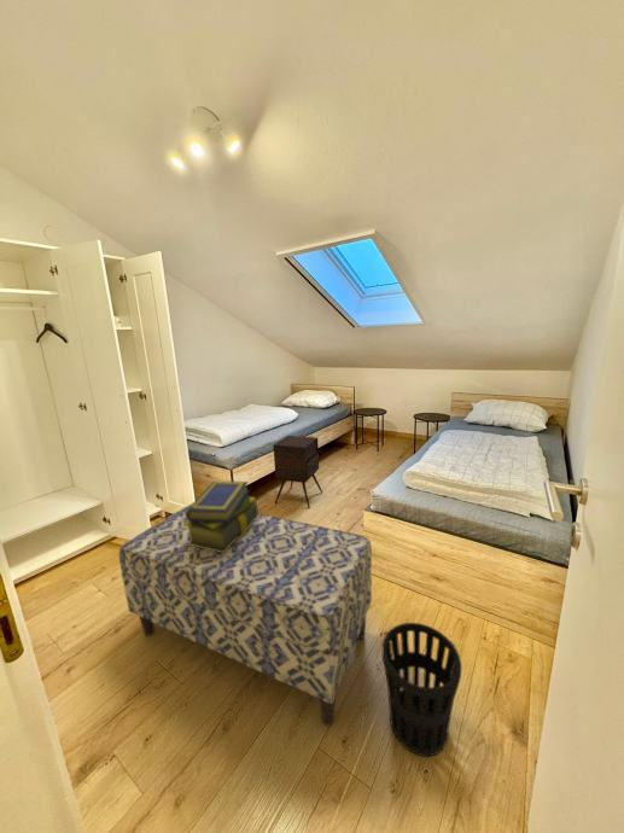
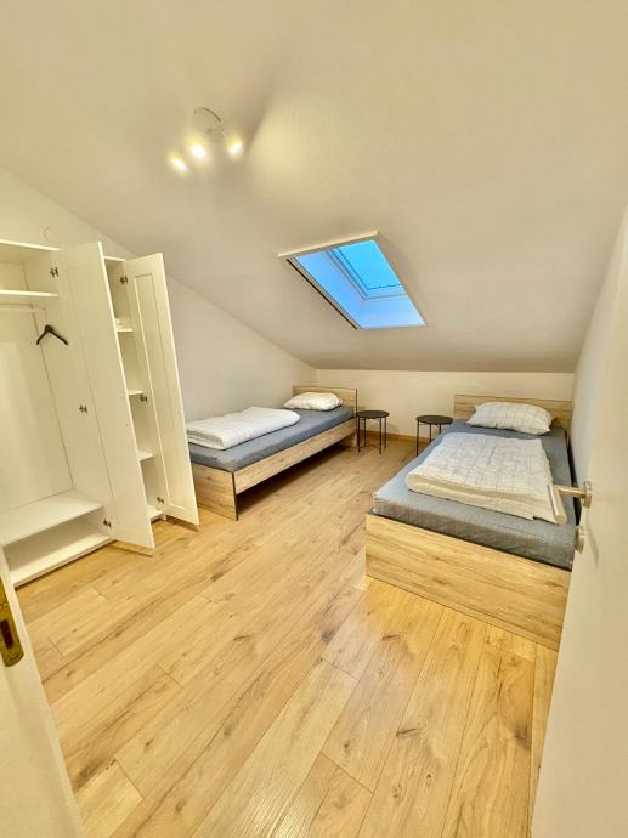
- stack of books [185,480,259,553]
- wastebasket [381,622,462,757]
- bench [118,502,373,727]
- side table [272,435,323,509]
